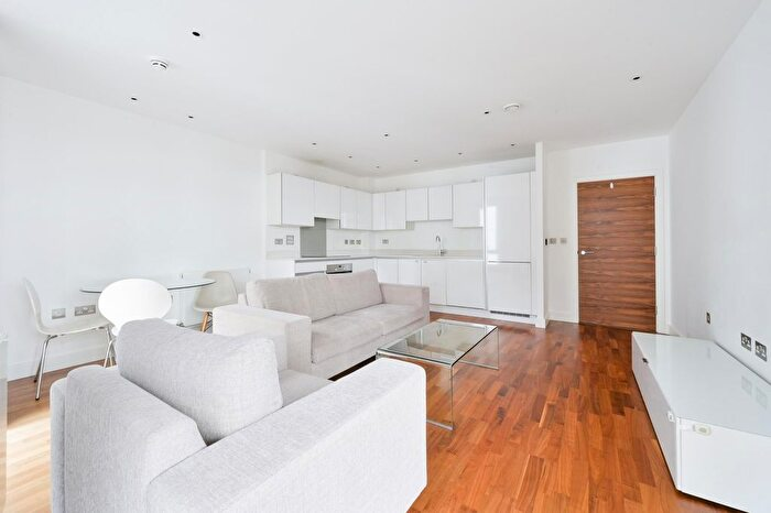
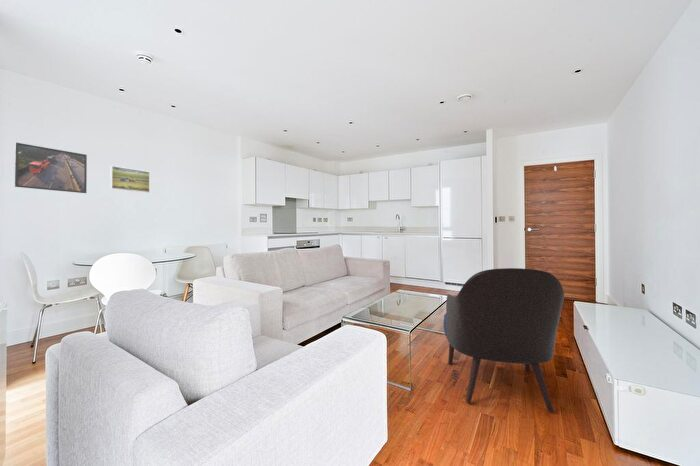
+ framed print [14,141,88,194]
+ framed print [109,165,151,194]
+ armchair [442,267,565,413]
